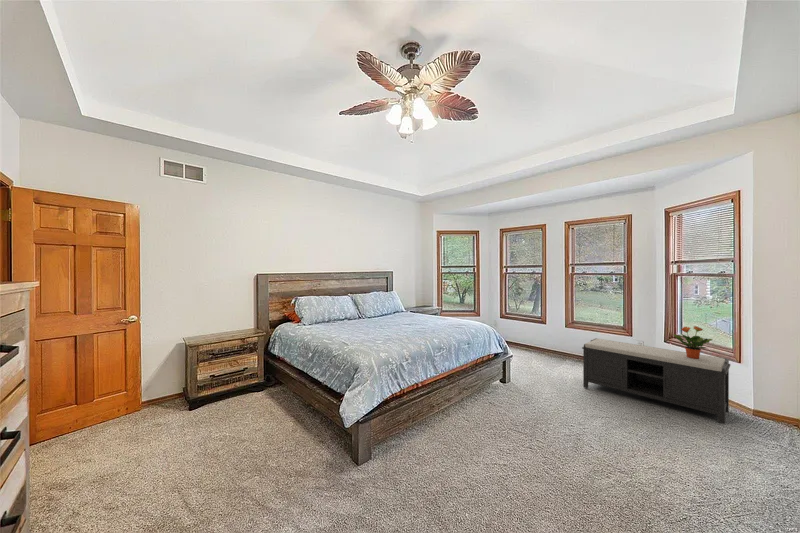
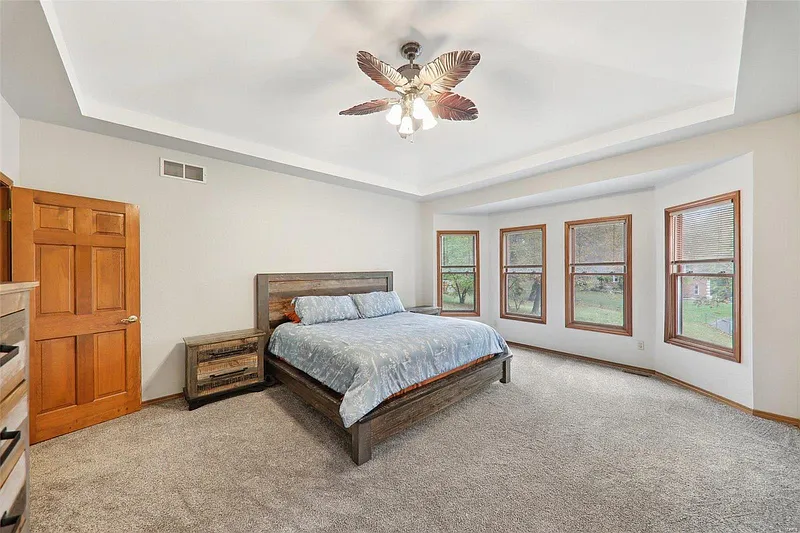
- bench [581,337,731,425]
- potted plant [672,325,714,359]
